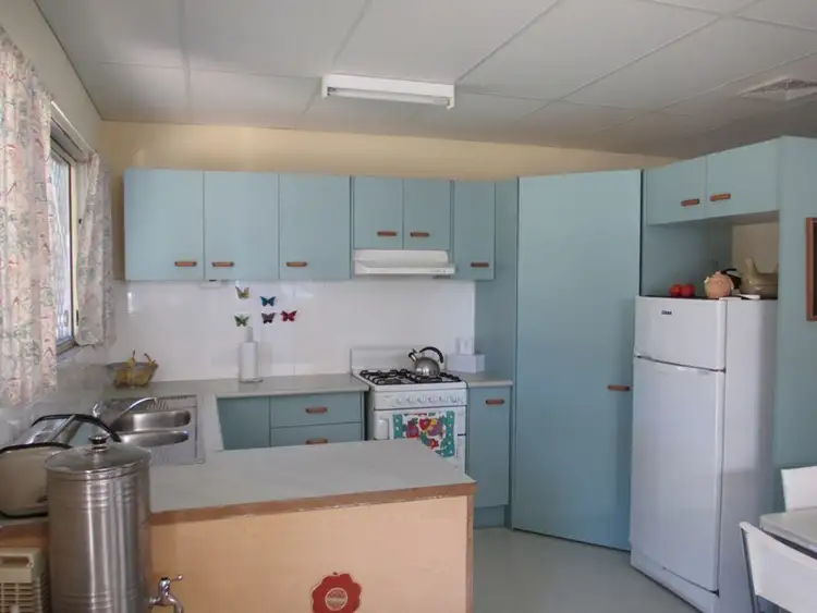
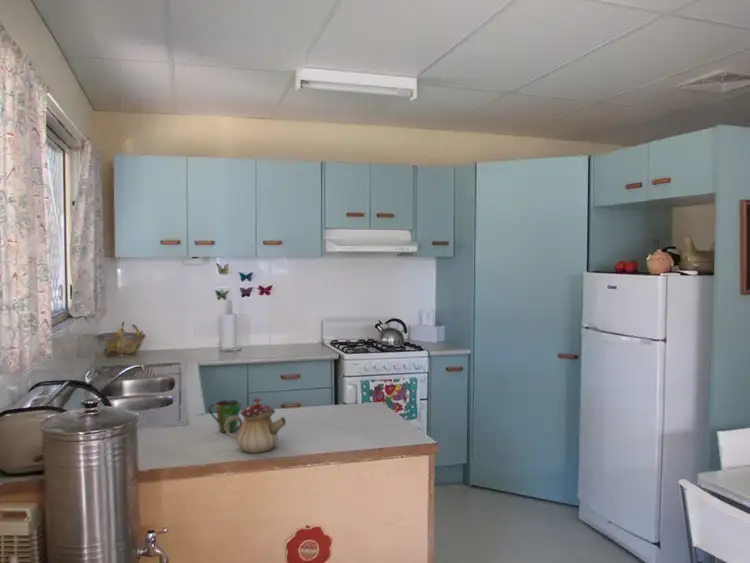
+ teapot [224,397,287,454]
+ cup [208,399,242,433]
